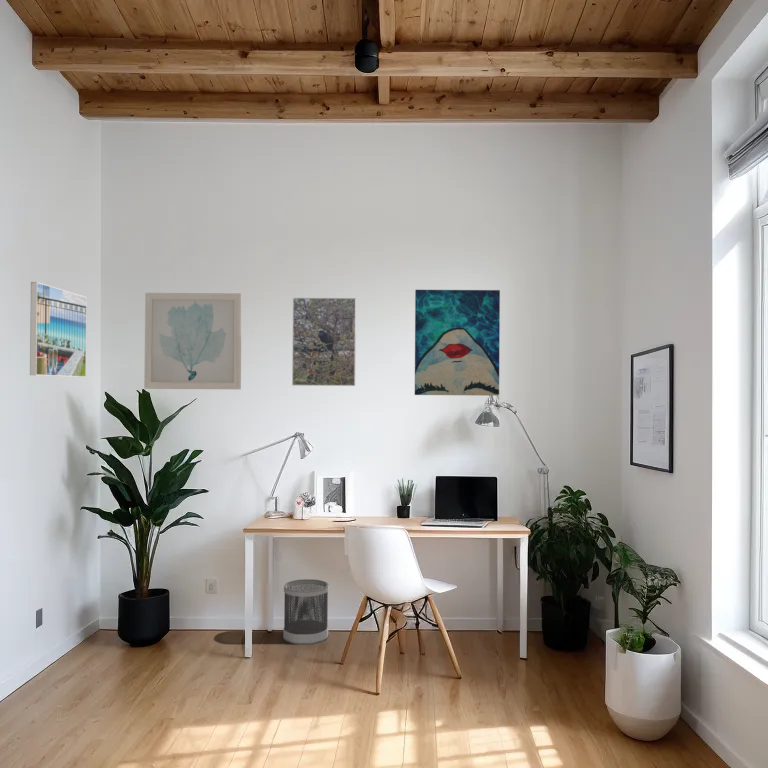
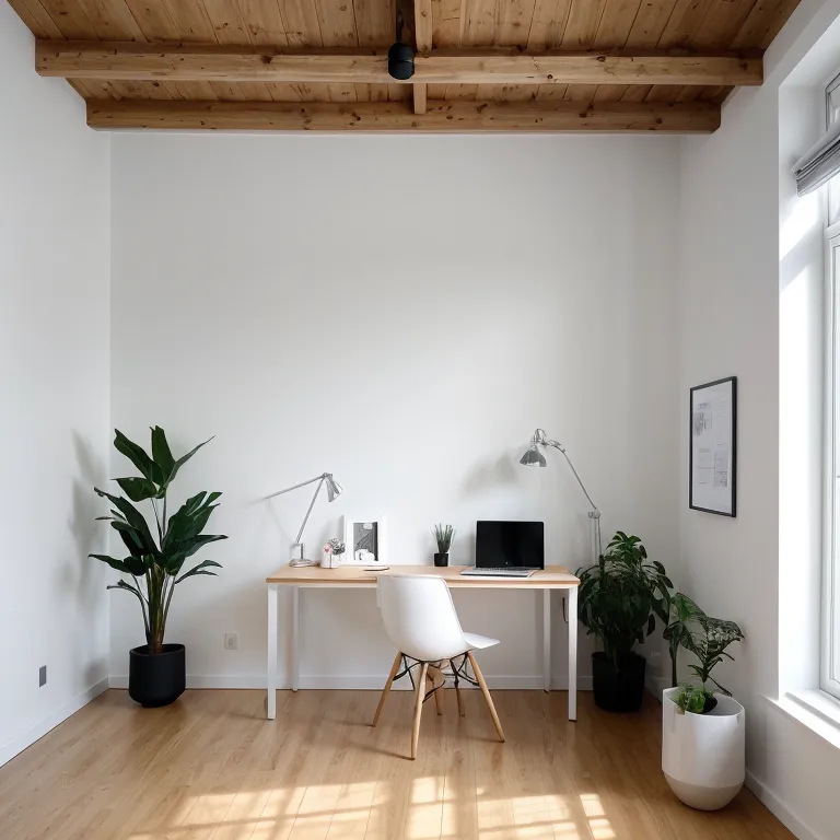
- wall art [143,292,243,390]
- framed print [29,281,88,378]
- wall art [414,289,501,397]
- wastebasket [282,578,330,646]
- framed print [291,297,357,387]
